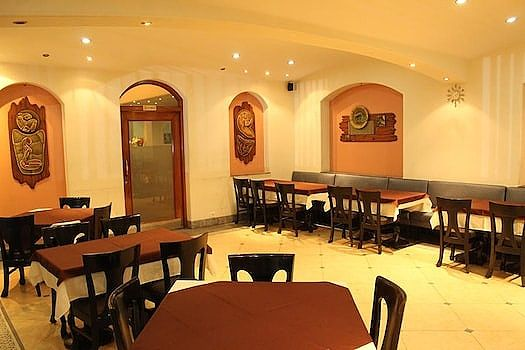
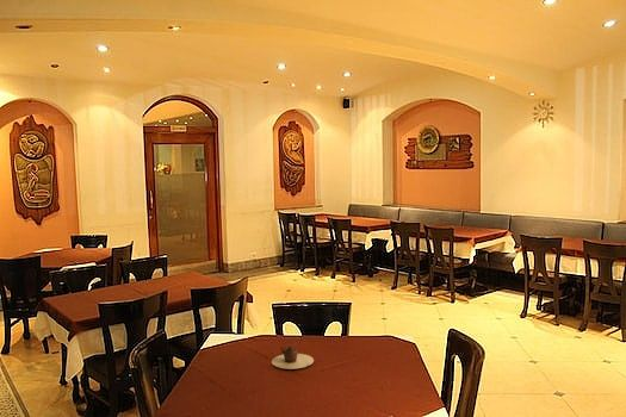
+ teapot [271,341,315,371]
